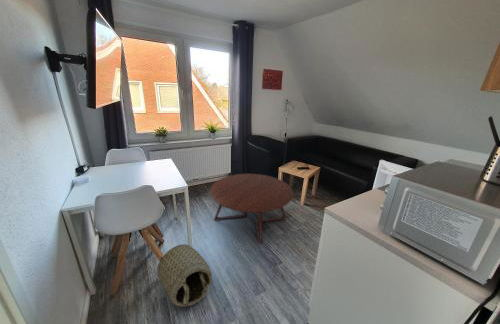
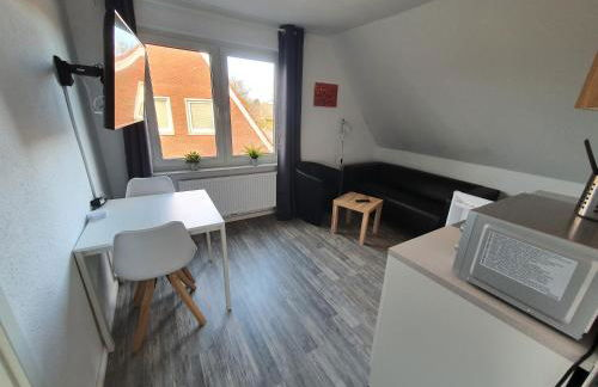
- basket [156,244,213,308]
- coffee table [209,173,295,245]
